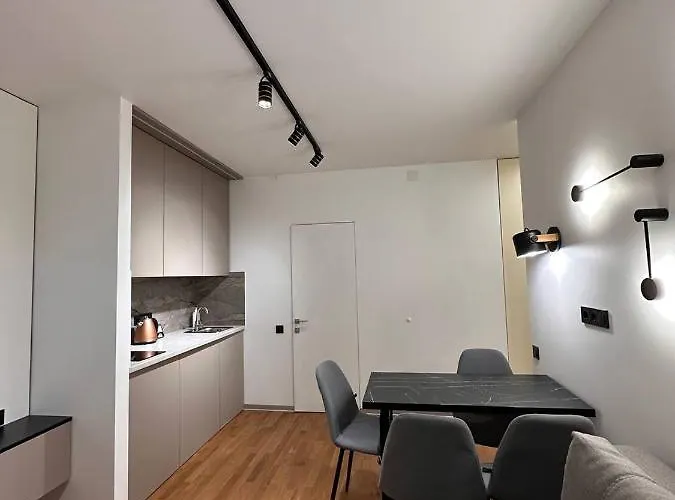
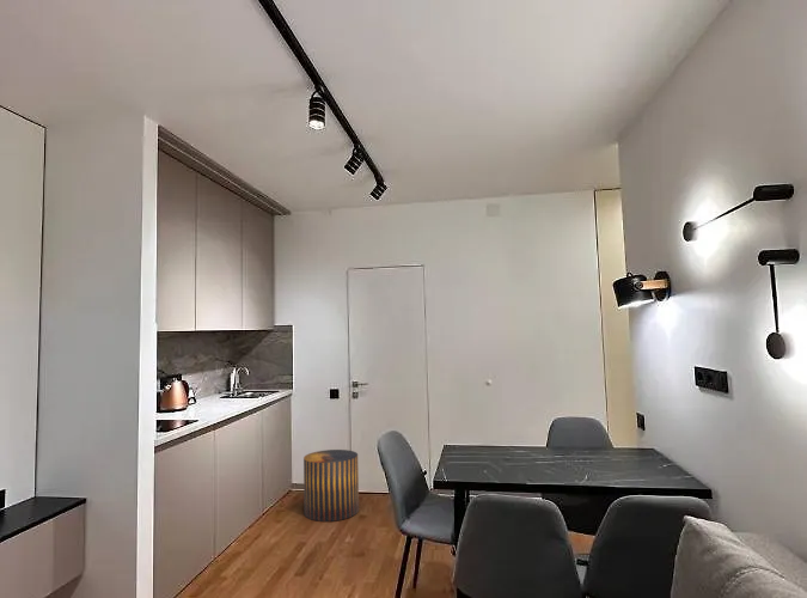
+ stool [302,448,360,523]
